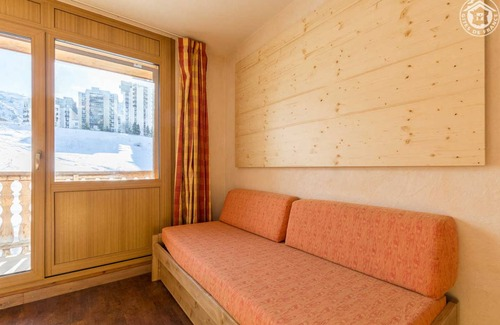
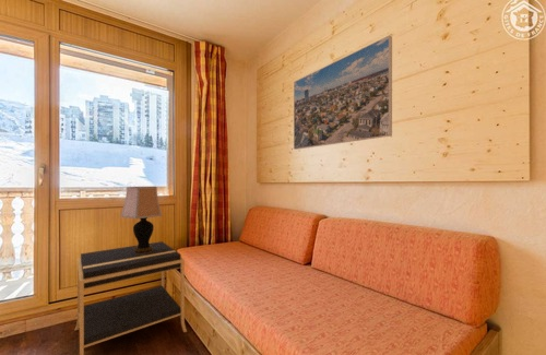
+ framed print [293,34,393,151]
+ nightstand [74,240,188,355]
+ table lamp [119,186,163,253]
